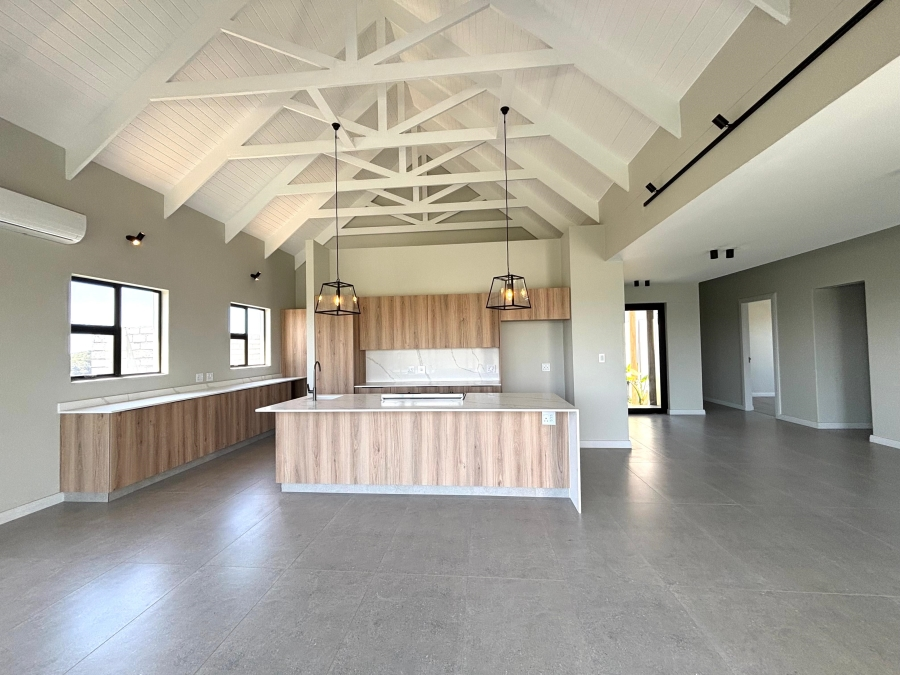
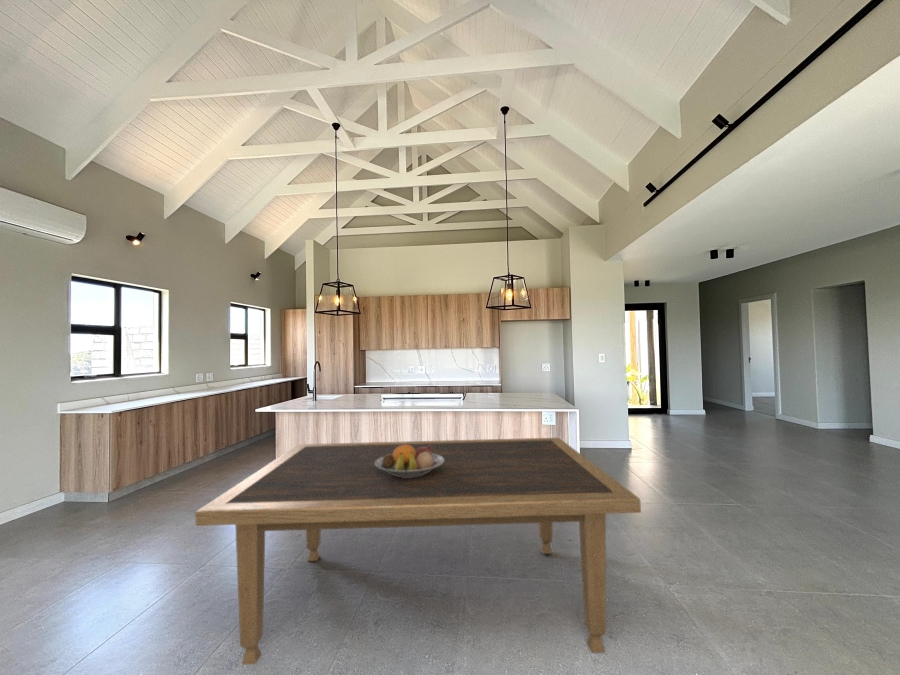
+ fruit bowl [375,443,444,478]
+ dining table [194,437,642,666]
